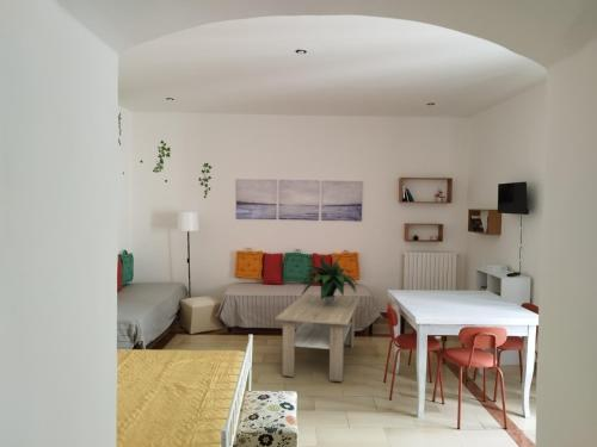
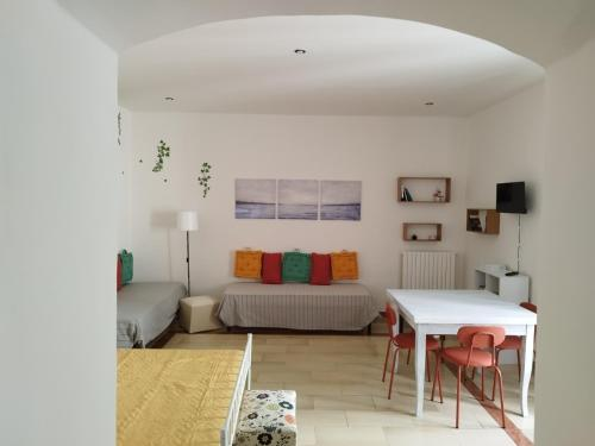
- coffee table [275,293,361,383]
- potted plant [300,256,358,305]
